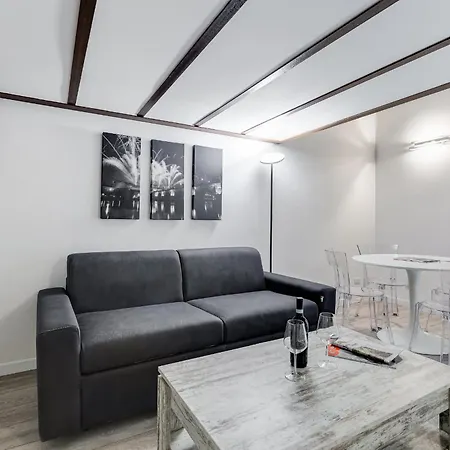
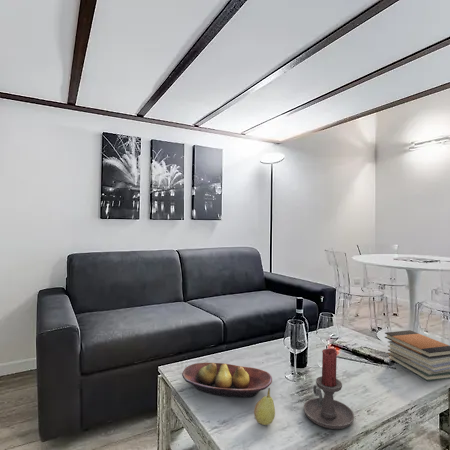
+ book stack [384,329,450,382]
+ fruit bowl [181,362,273,399]
+ candle holder [303,347,355,430]
+ fruit [253,387,276,426]
